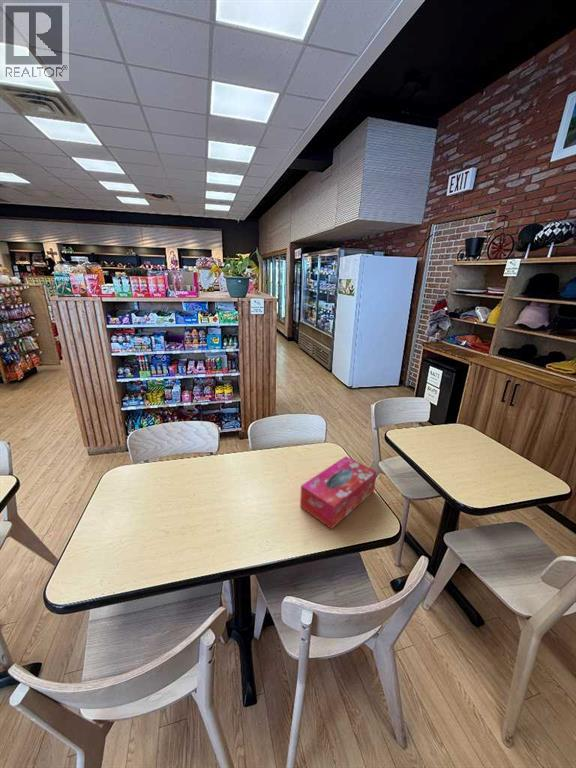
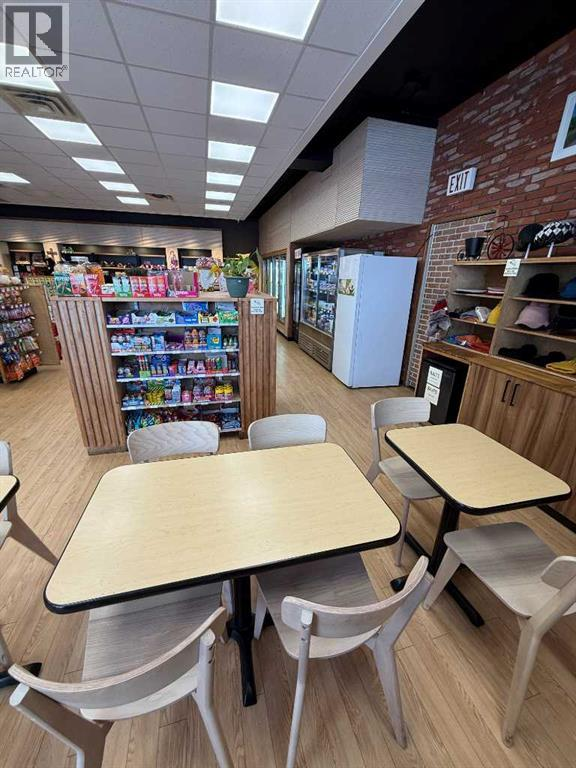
- tissue box [299,455,378,530]
